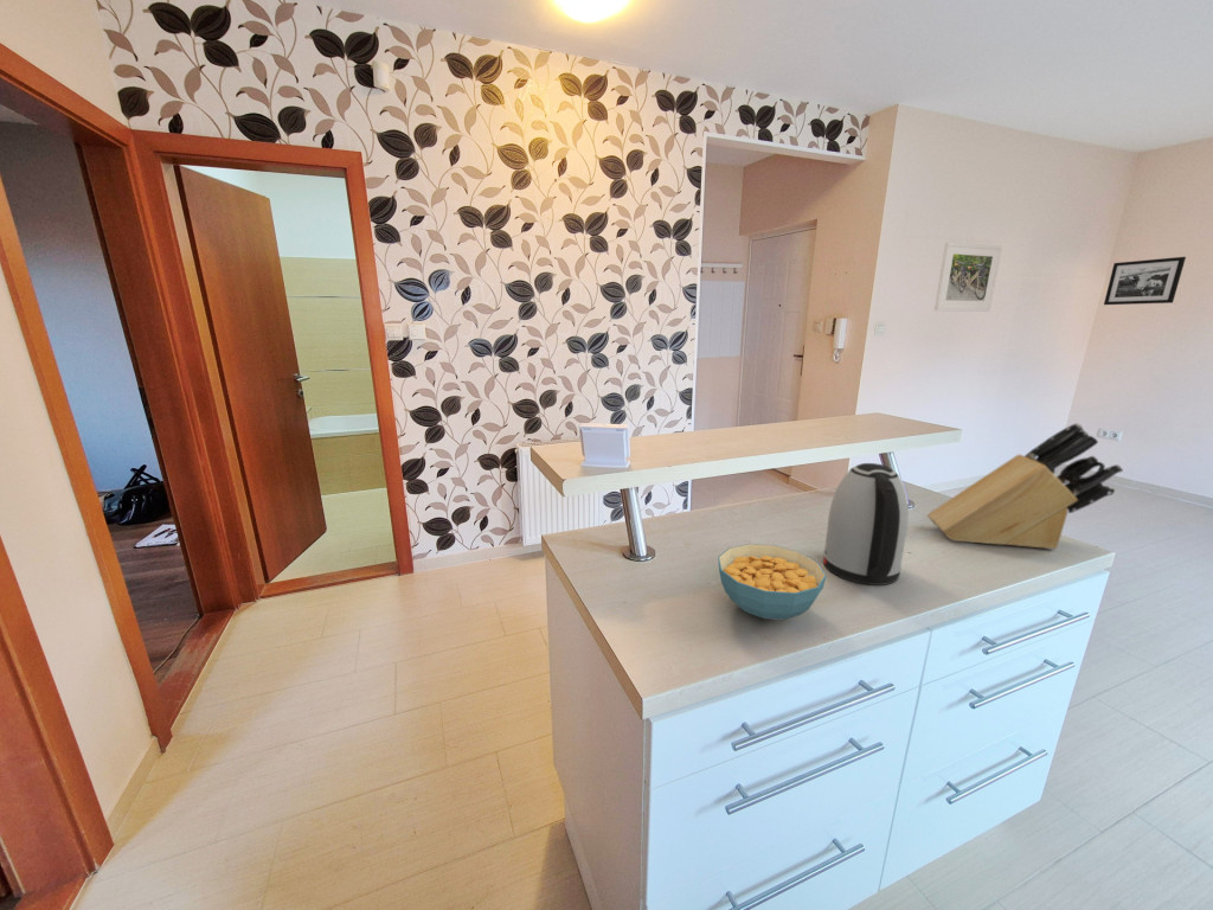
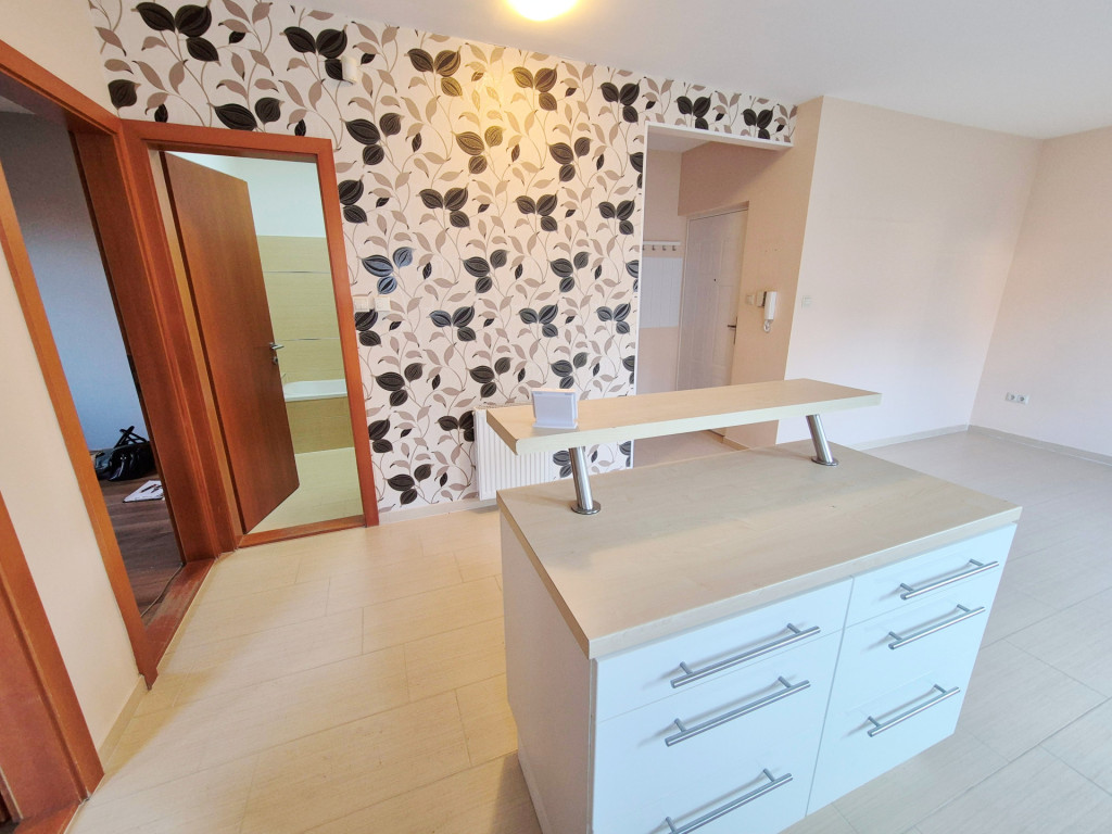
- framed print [933,241,1003,313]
- knife block [926,422,1124,550]
- cereal bowl [717,543,827,621]
- picture frame [1103,256,1187,306]
- kettle [822,462,910,587]
